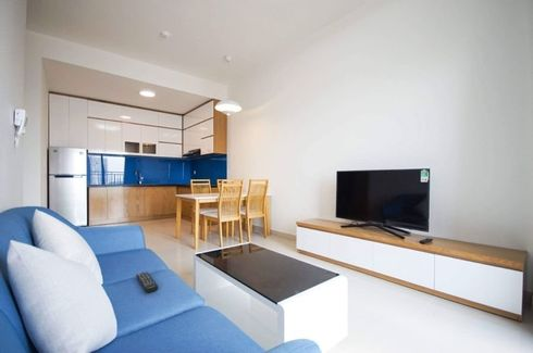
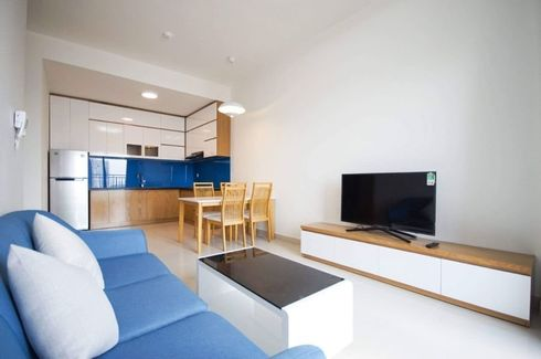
- remote control [135,270,159,293]
